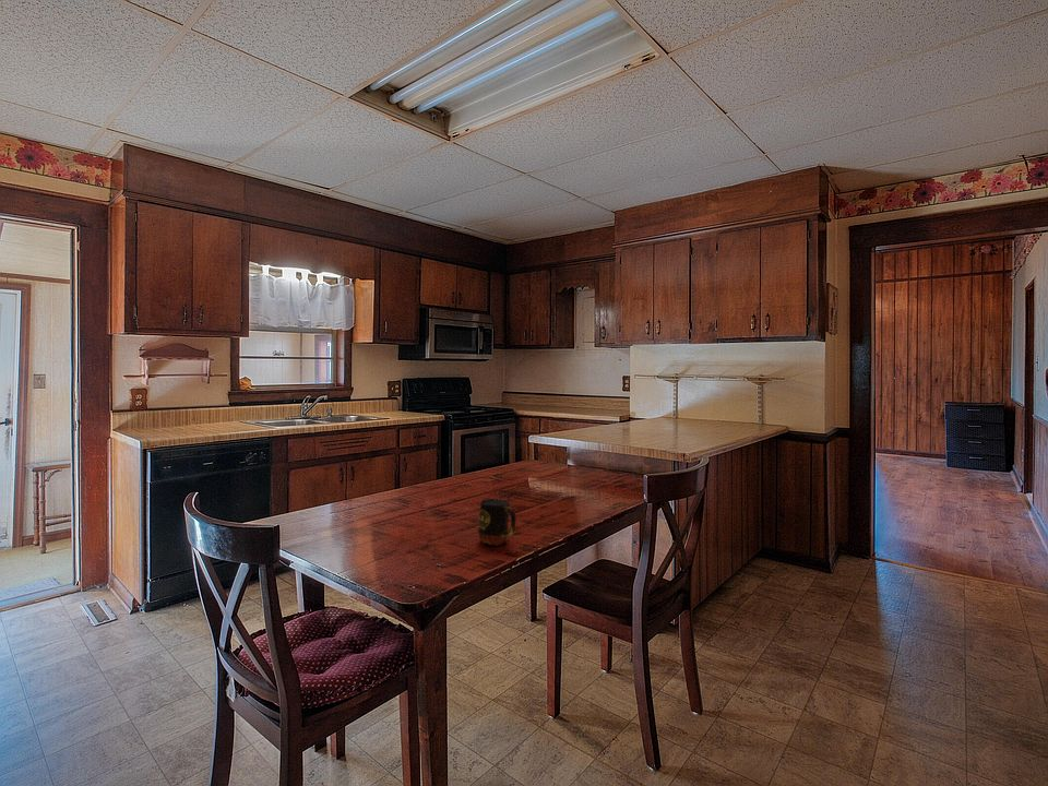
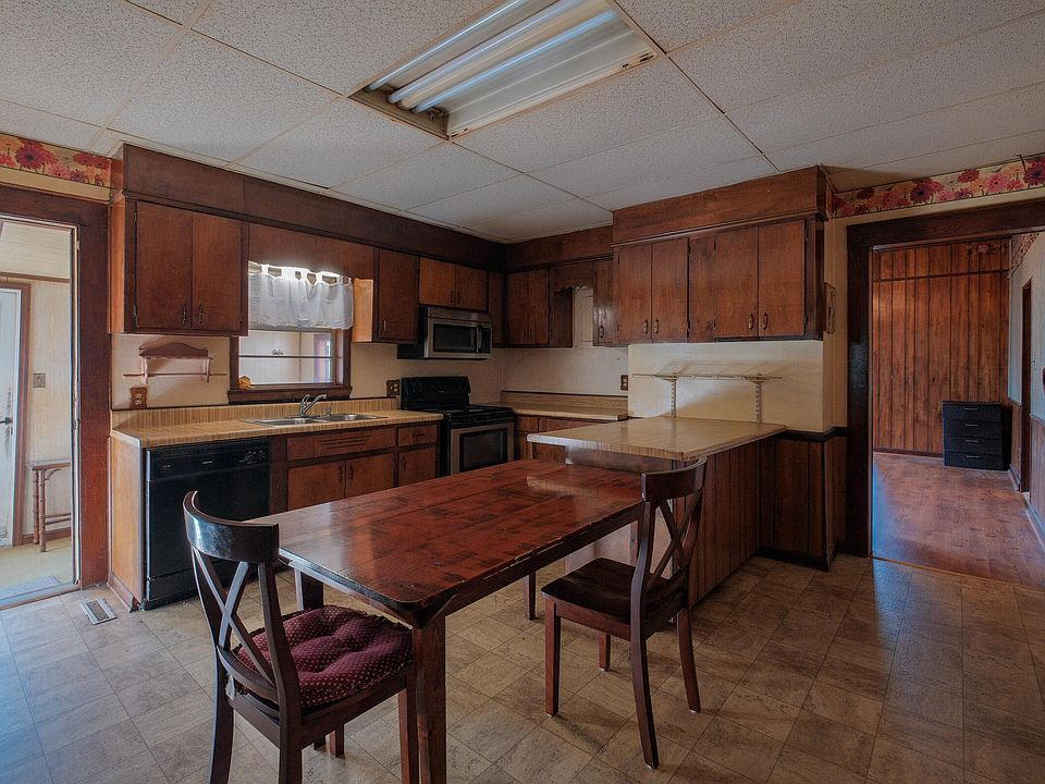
- mug [477,498,516,547]
